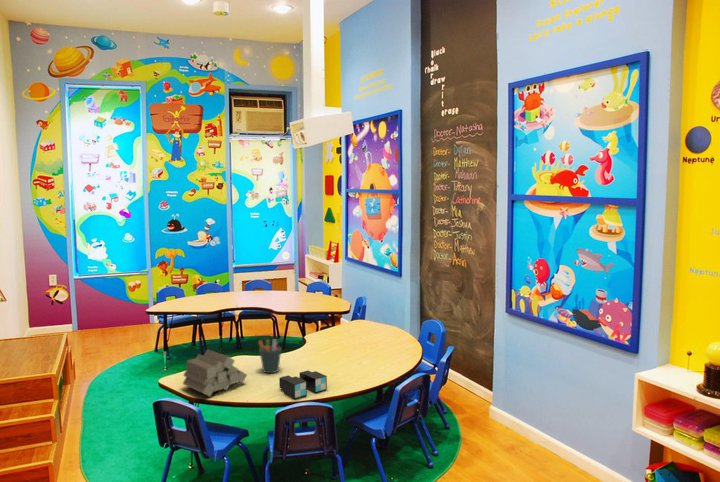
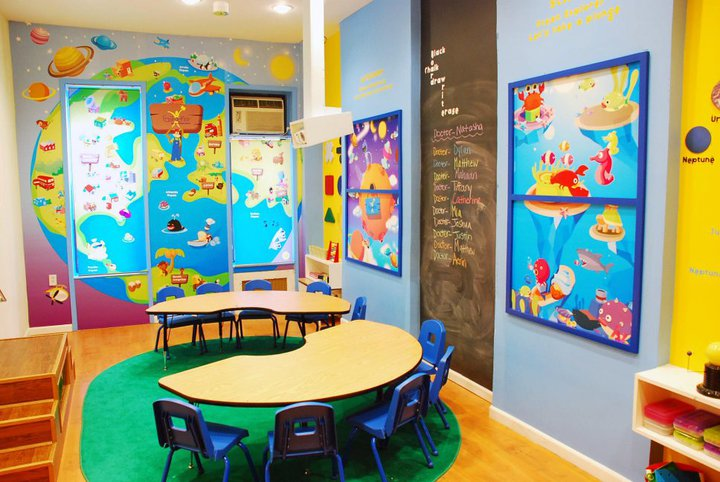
- toy blocks [278,370,328,400]
- log pile [181,348,248,398]
- pen holder [257,338,282,374]
